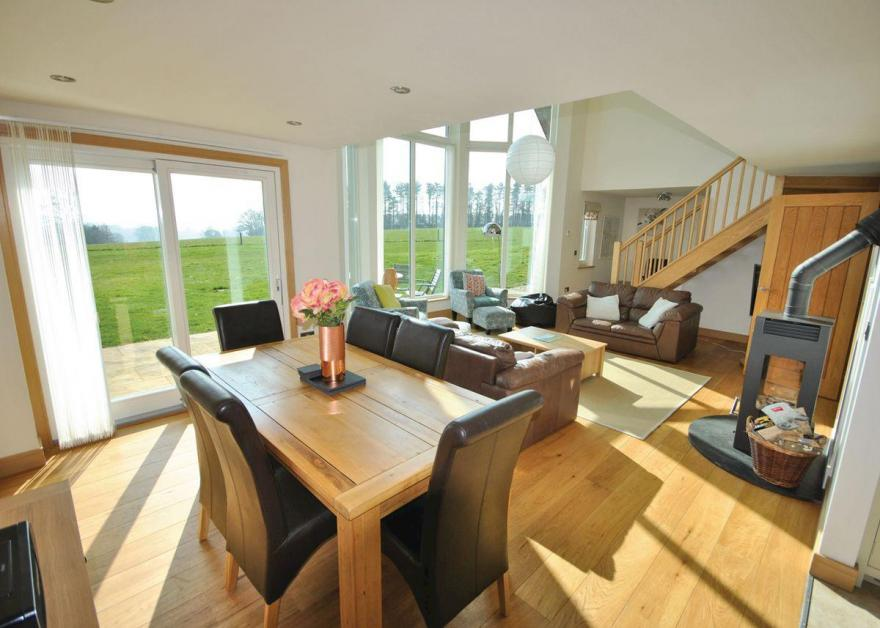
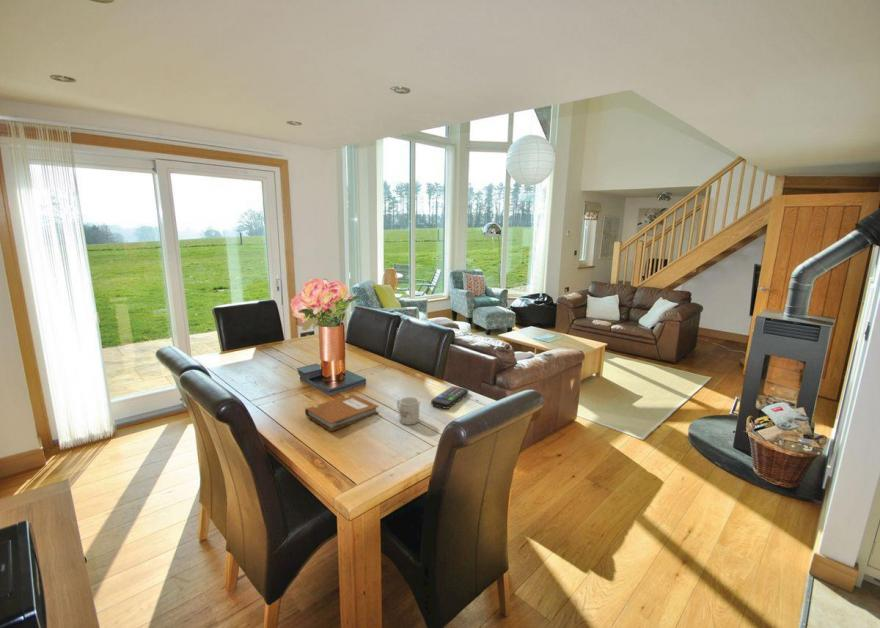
+ notebook [304,393,380,432]
+ mug [396,396,420,426]
+ remote control [430,385,469,410]
